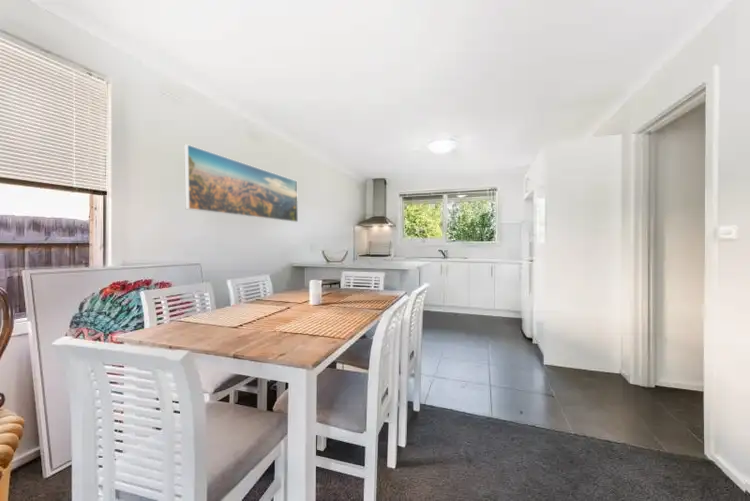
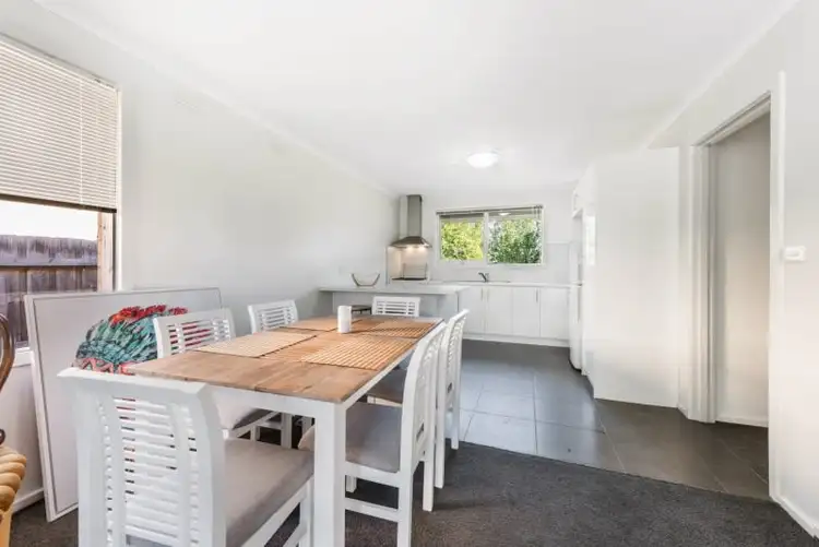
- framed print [183,143,299,223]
